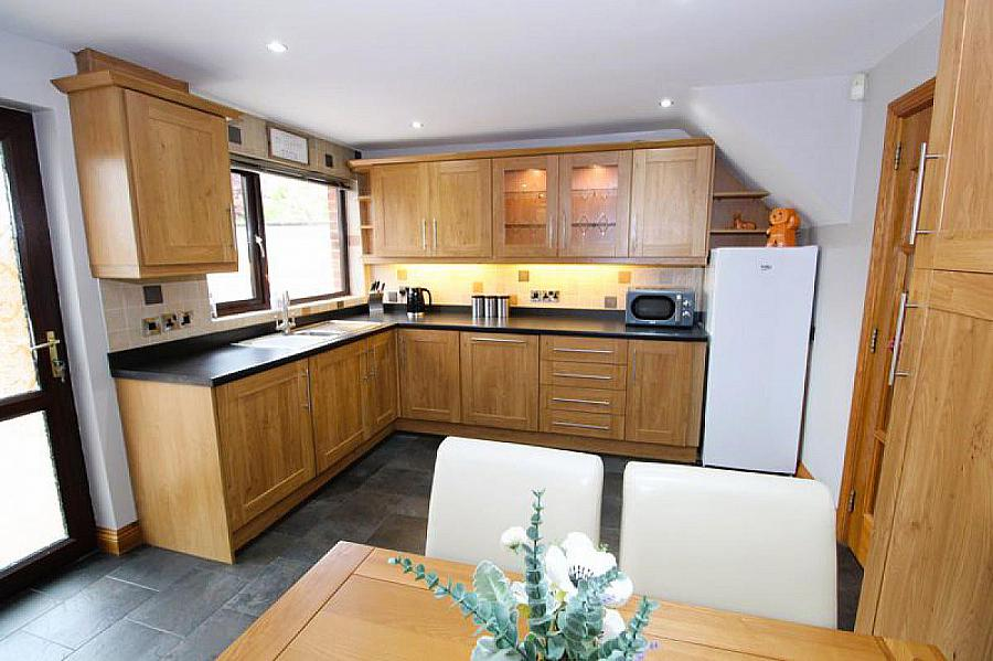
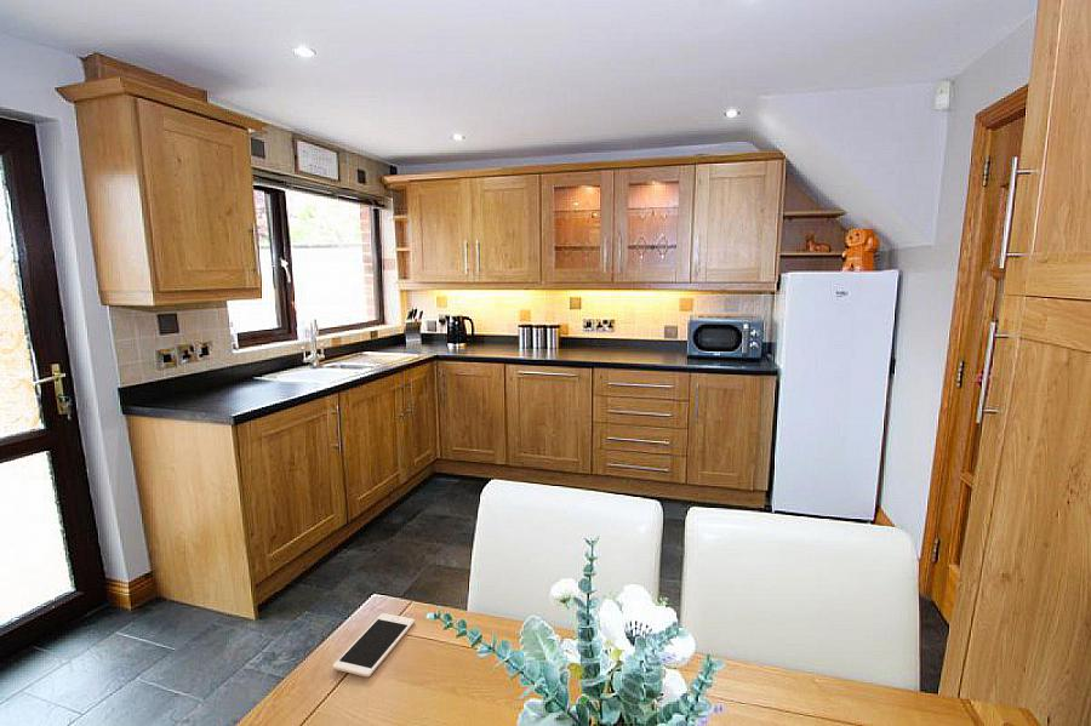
+ cell phone [332,612,416,678]
